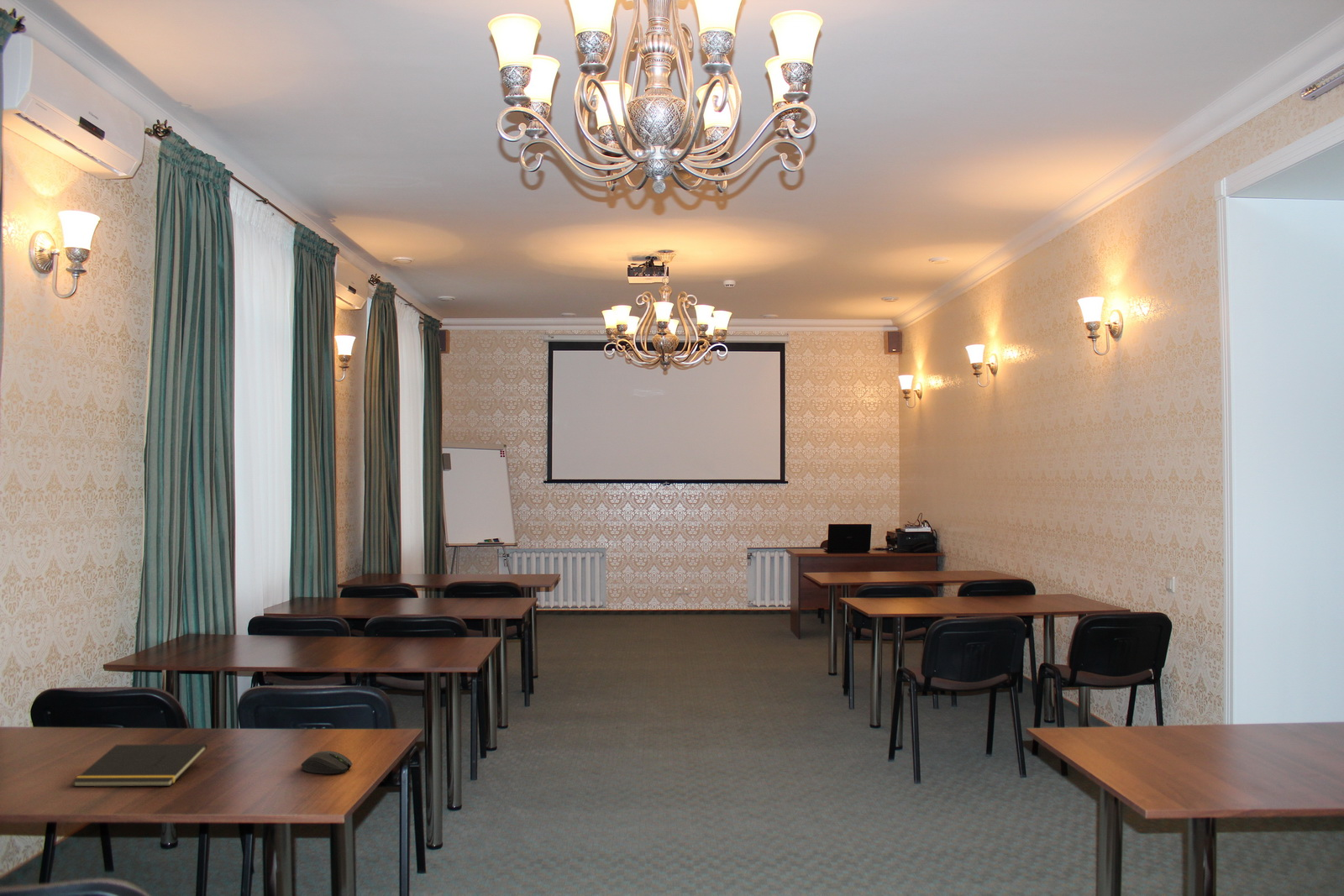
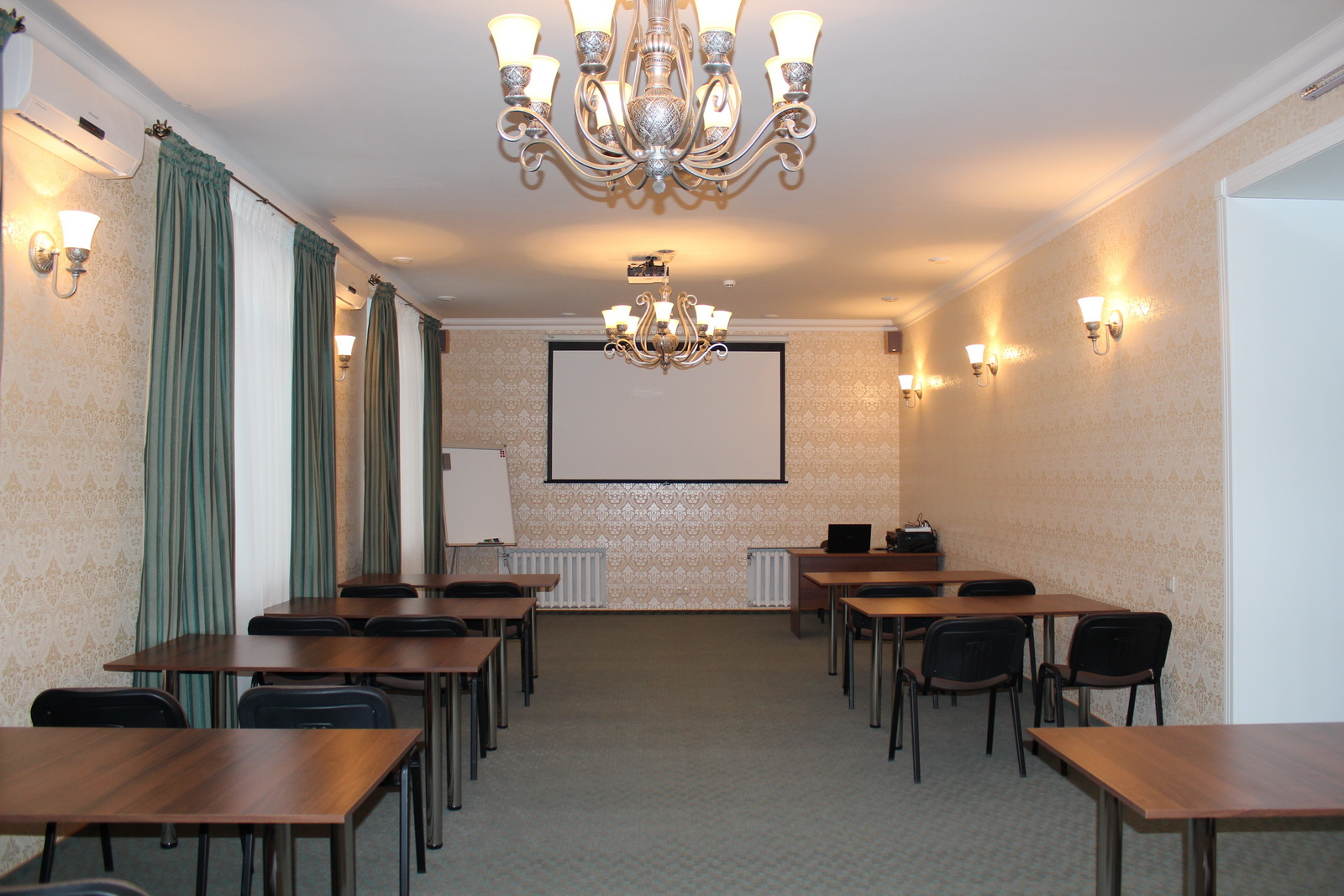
- computer mouse [301,750,354,775]
- notepad [71,743,207,788]
